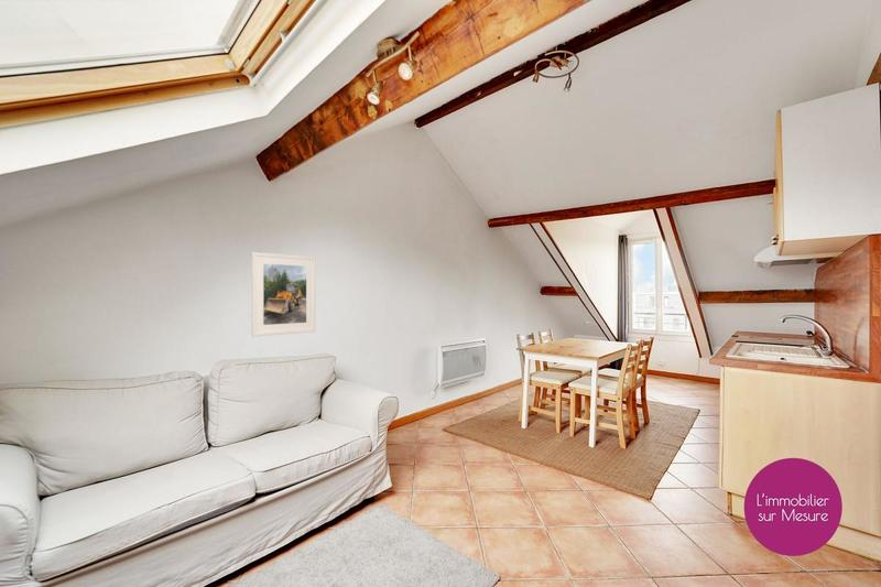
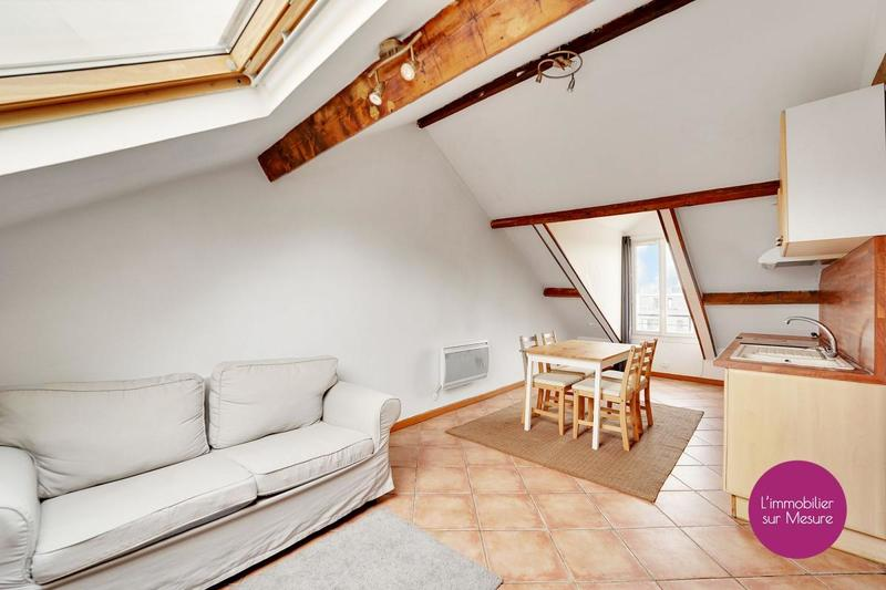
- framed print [250,251,317,338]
